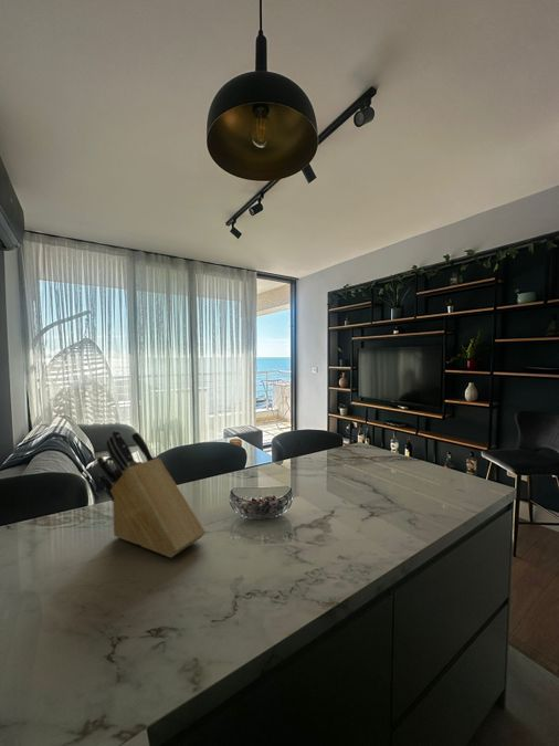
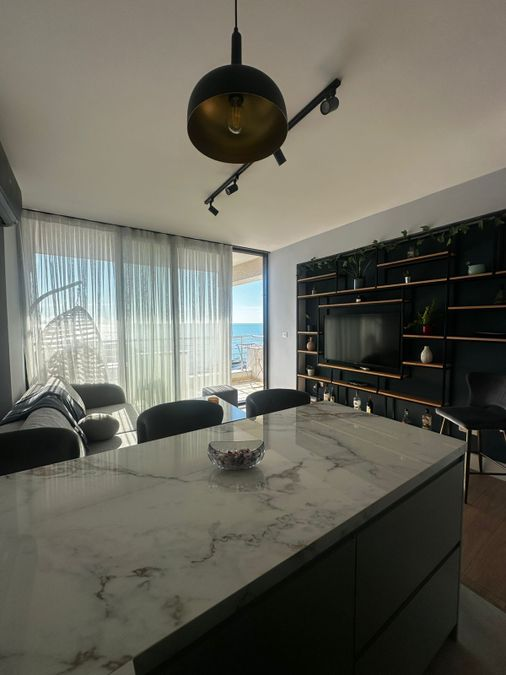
- knife block [96,430,207,558]
